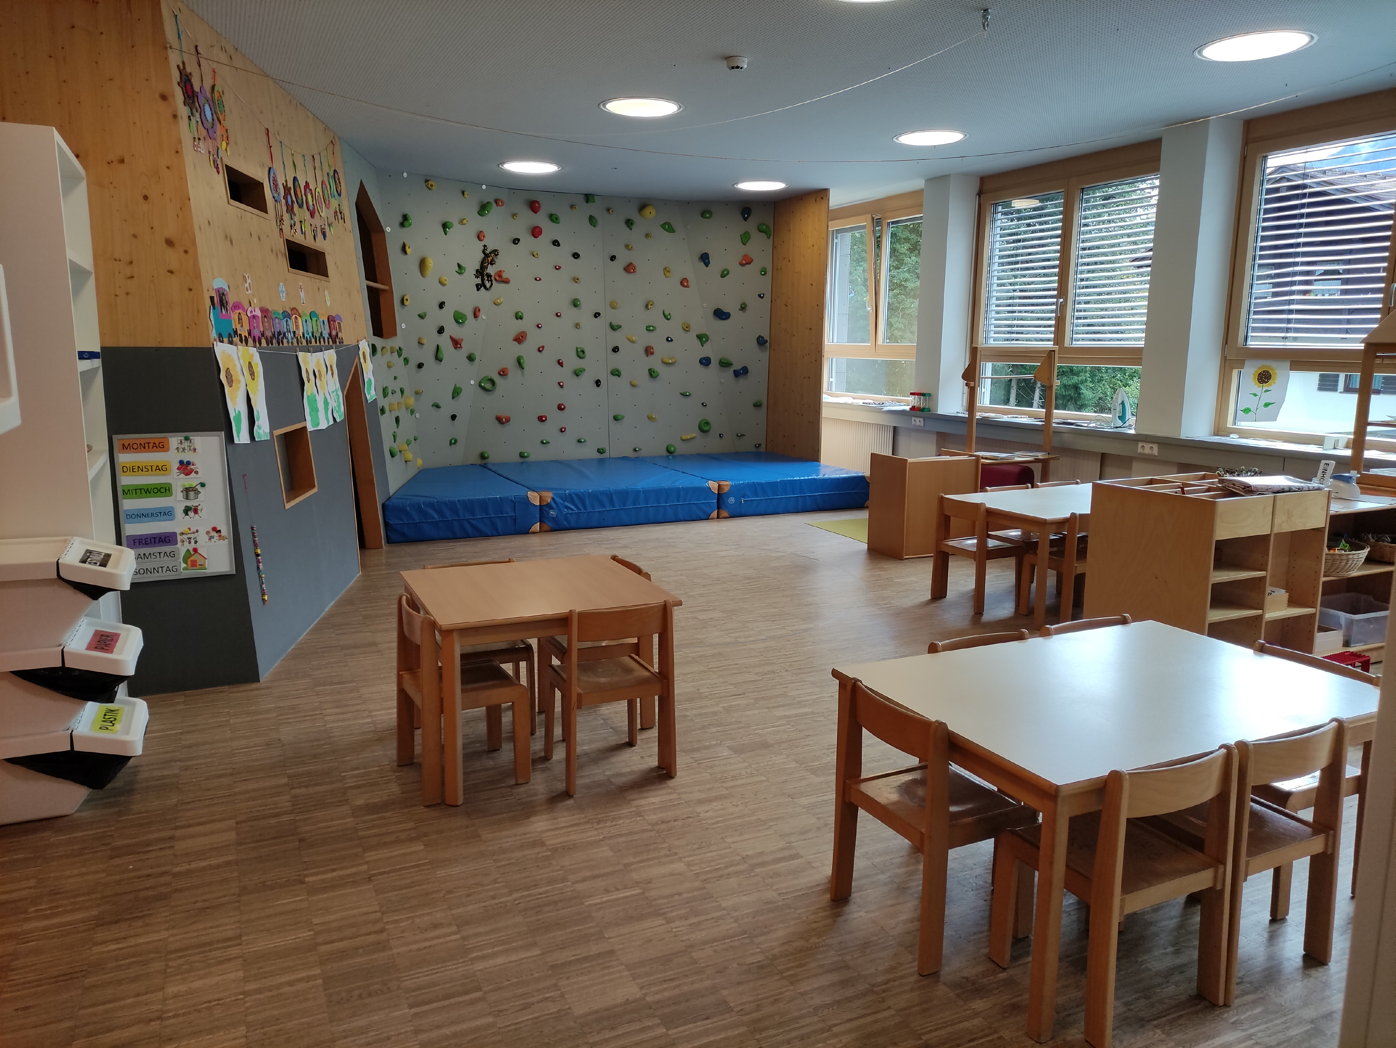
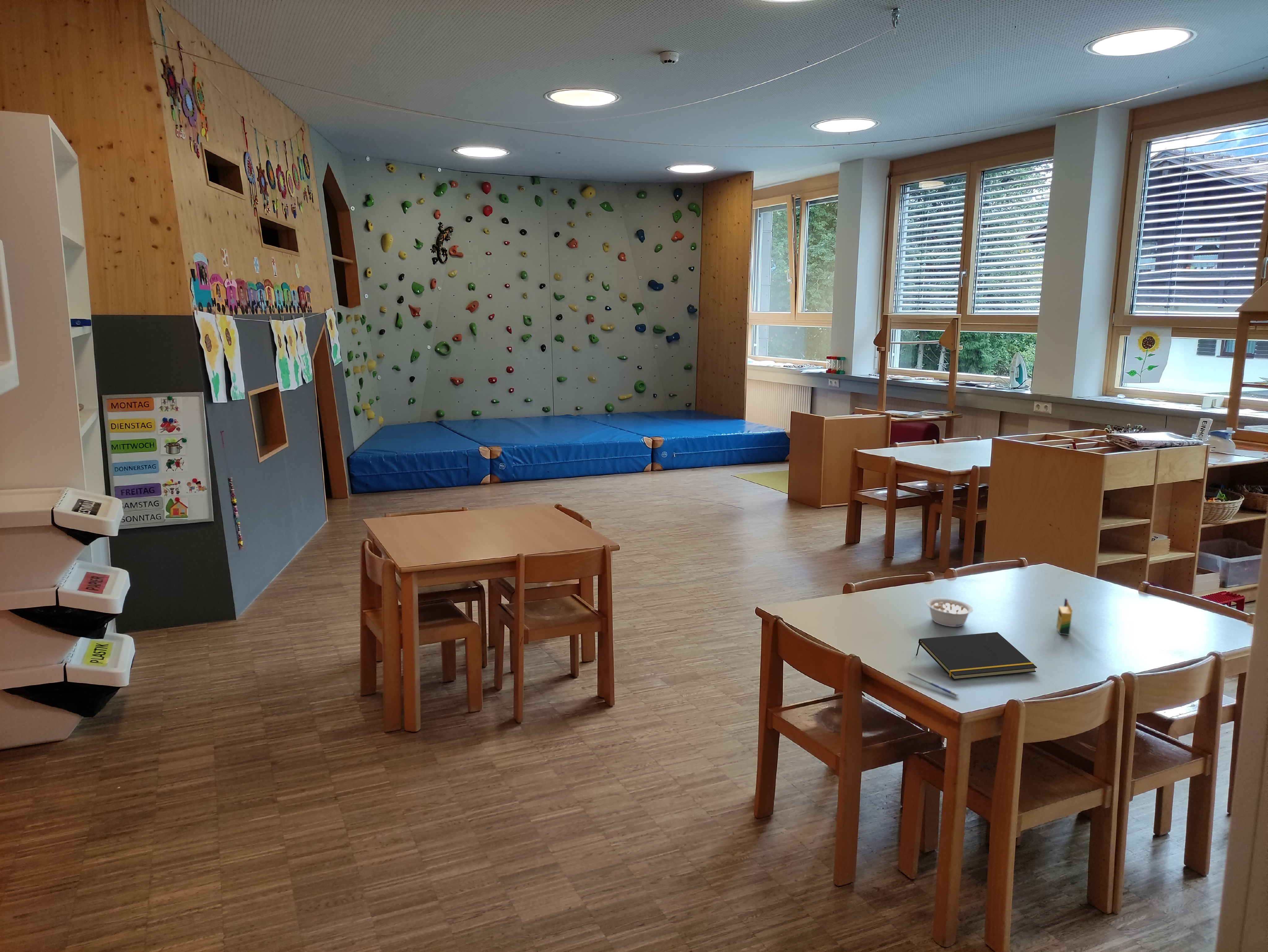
+ pen [906,672,959,697]
+ crayon [1056,598,1073,635]
+ notepad [915,632,1037,680]
+ legume [926,598,974,627]
